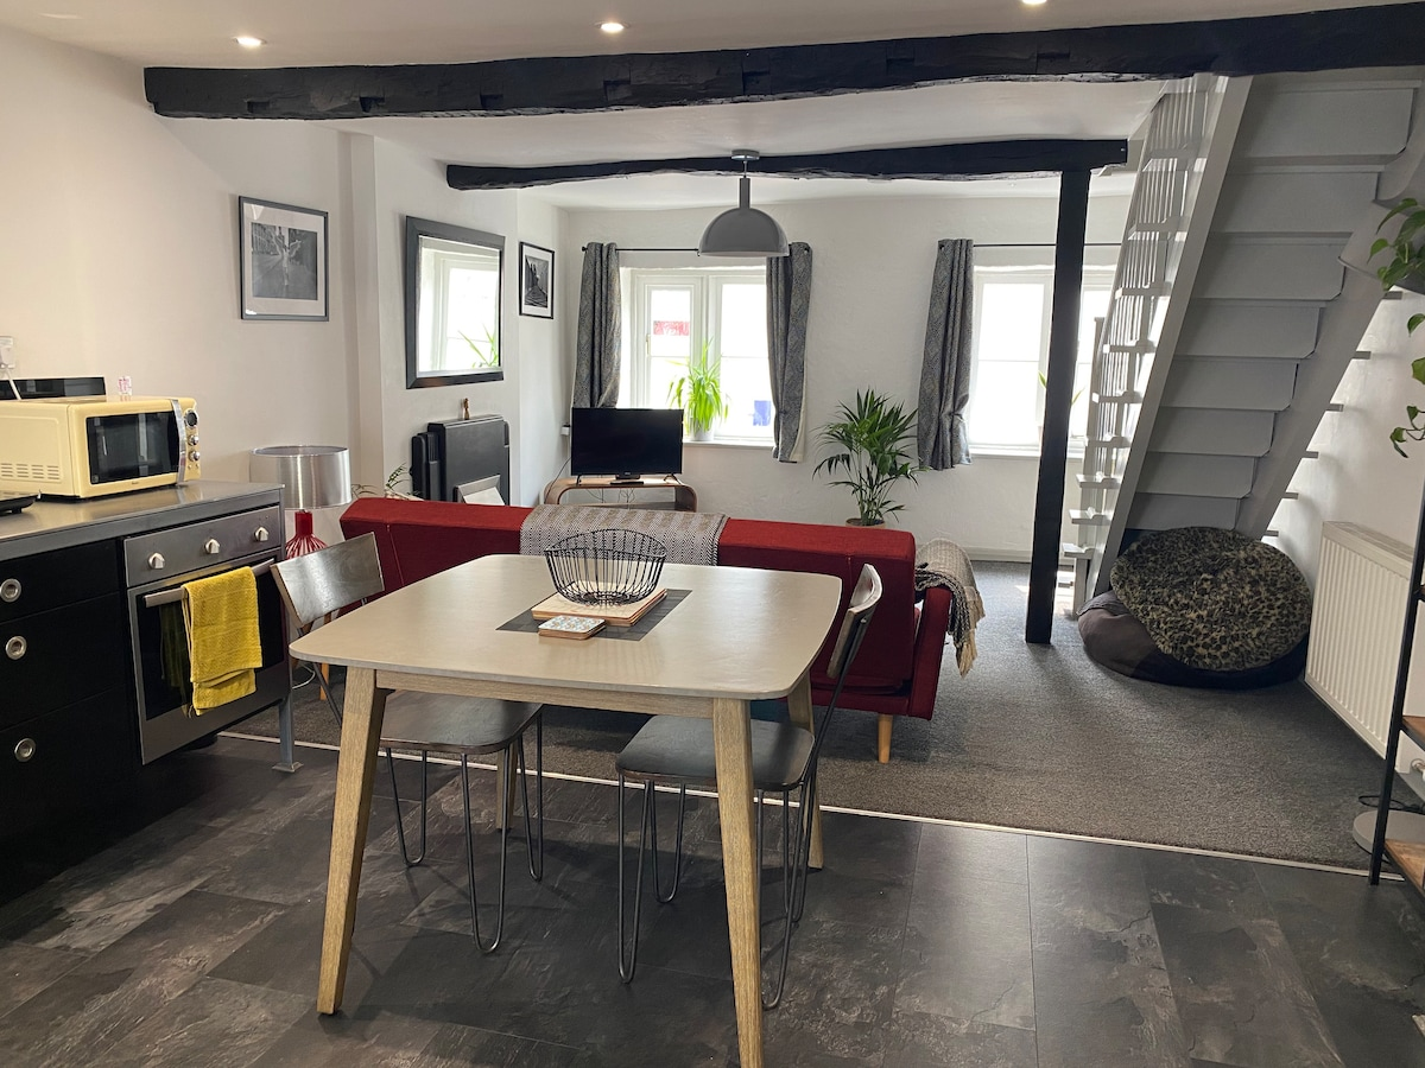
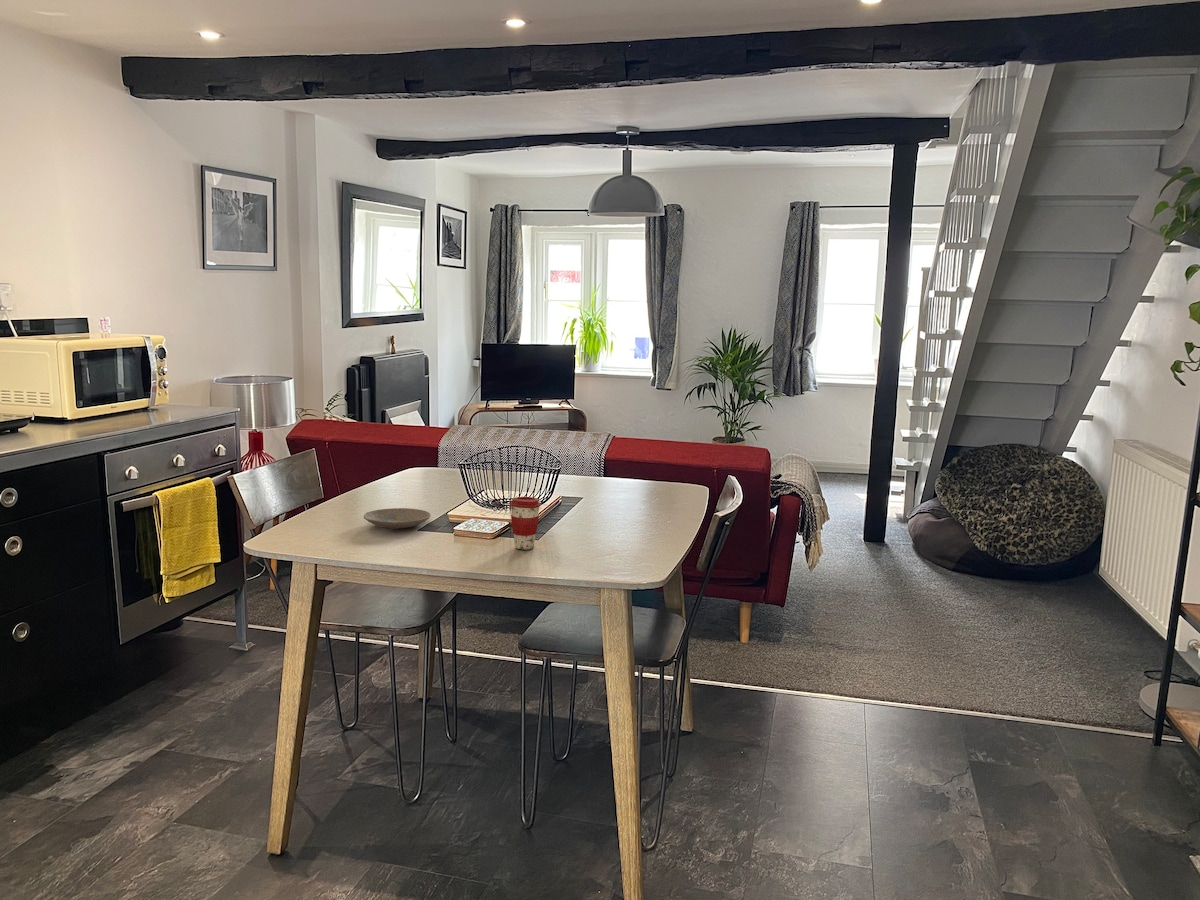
+ plate [363,507,432,529]
+ coffee cup [509,496,542,551]
